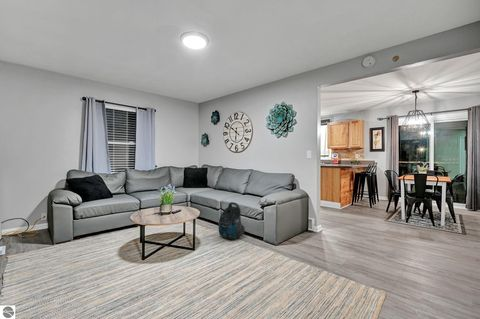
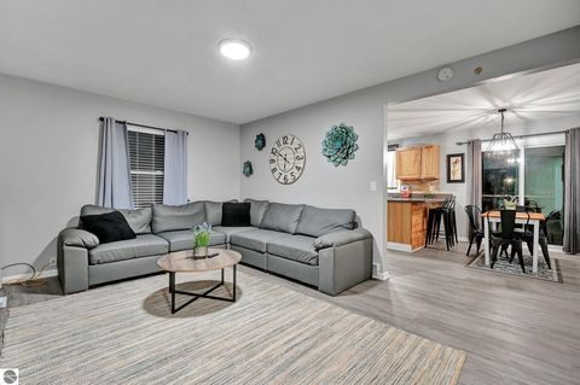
- vacuum cleaner [217,201,246,240]
